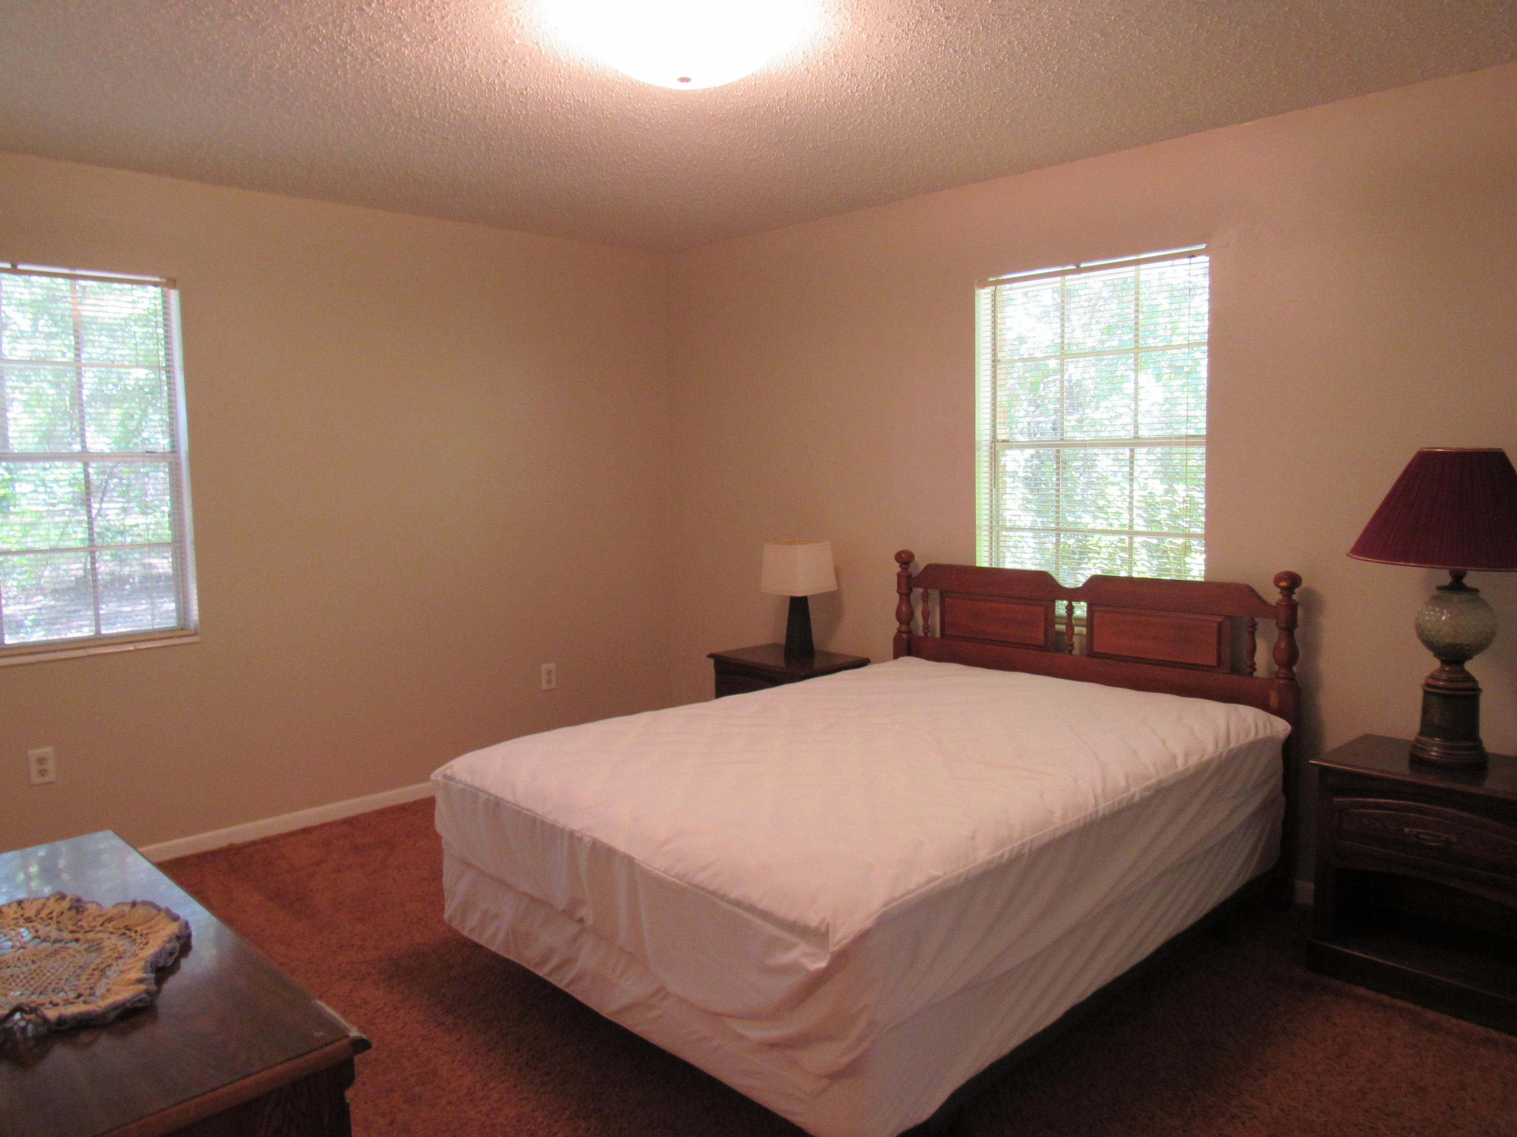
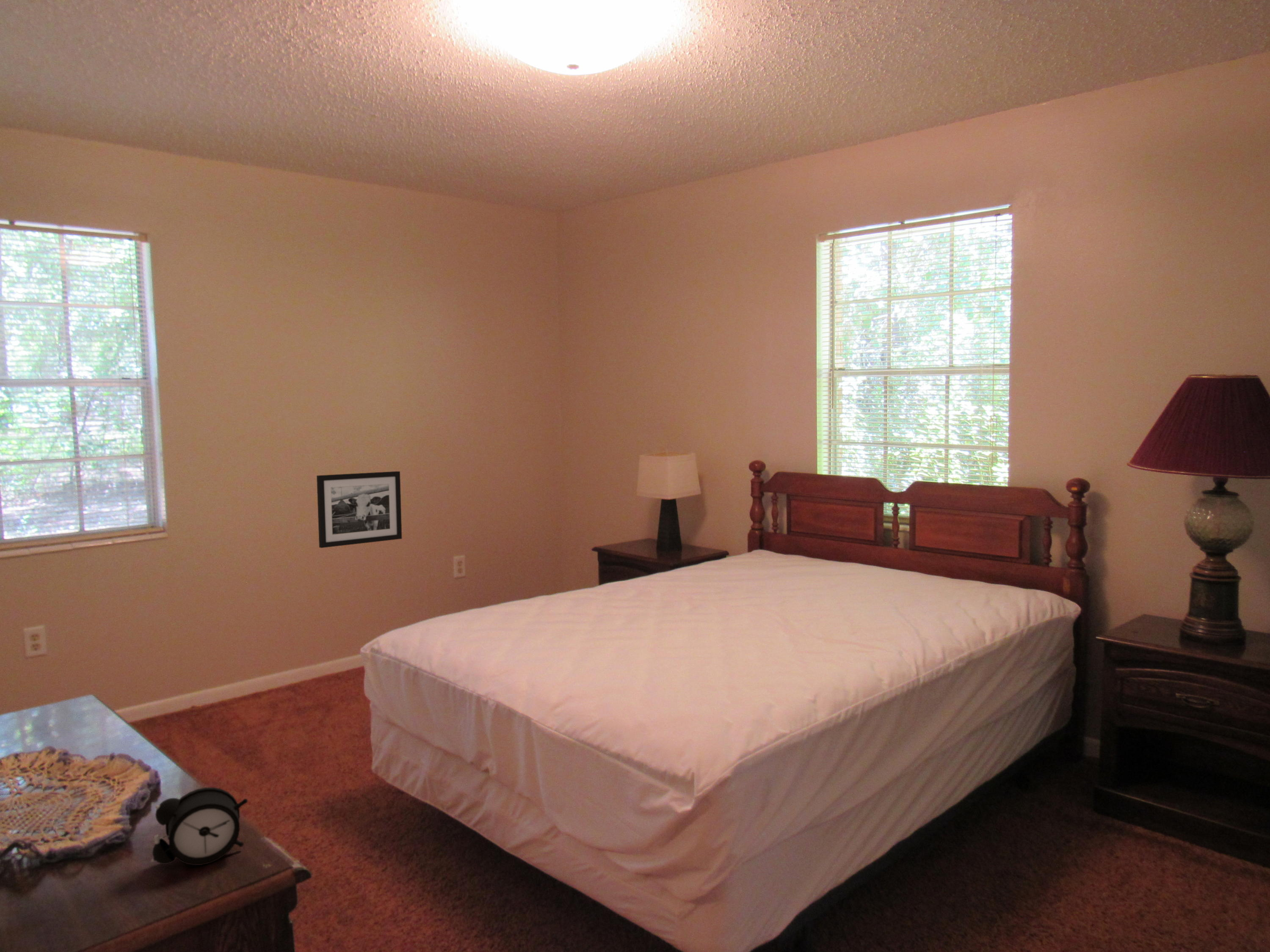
+ picture frame [316,471,402,548]
+ alarm clock [151,787,248,866]
